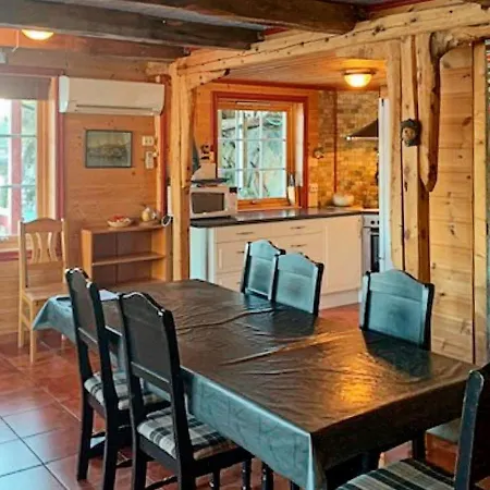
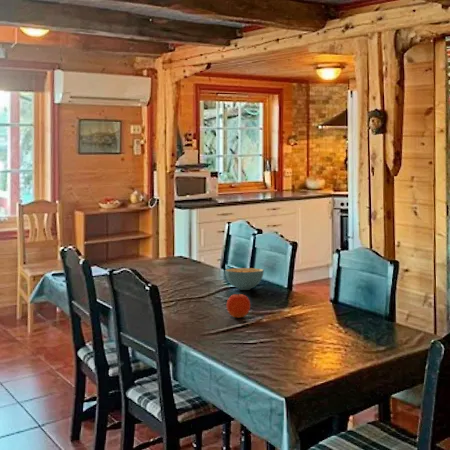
+ cereal bowl [224,267,265,291]
+ fruit [225,293,251,319]
